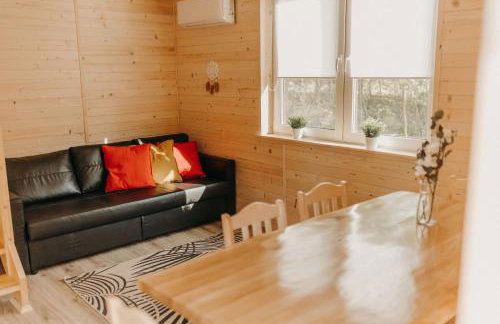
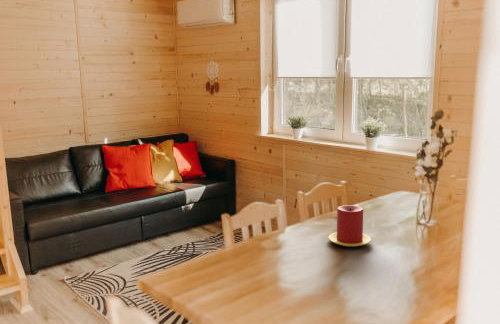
+ candle [327,204,372,248]
